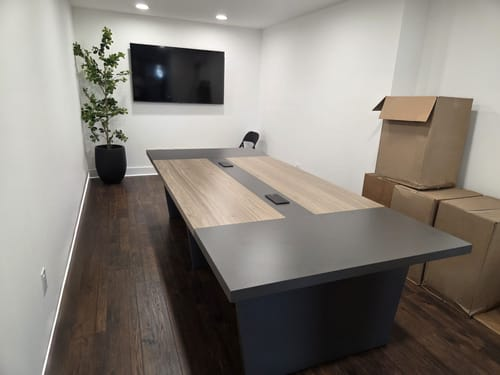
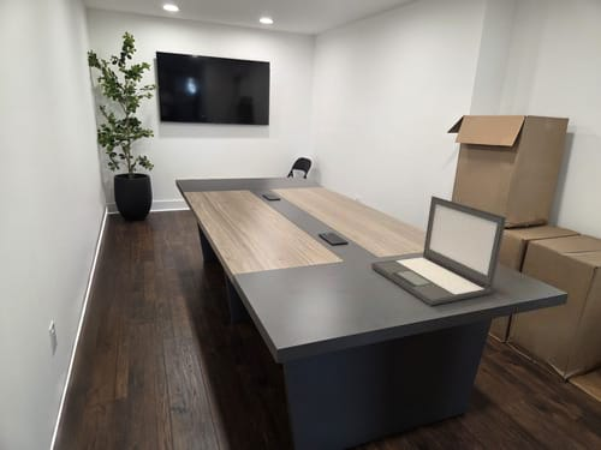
+ laptop [370,194,507,307]
